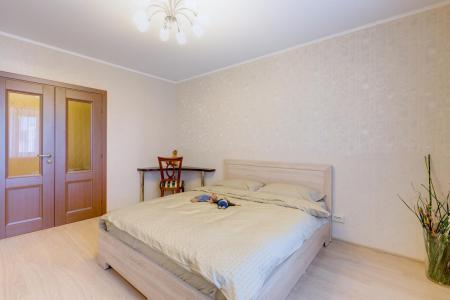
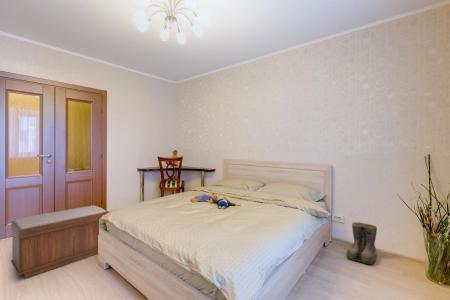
+ bench [10,205,110,279]
+ boots [346,221,378,265]
